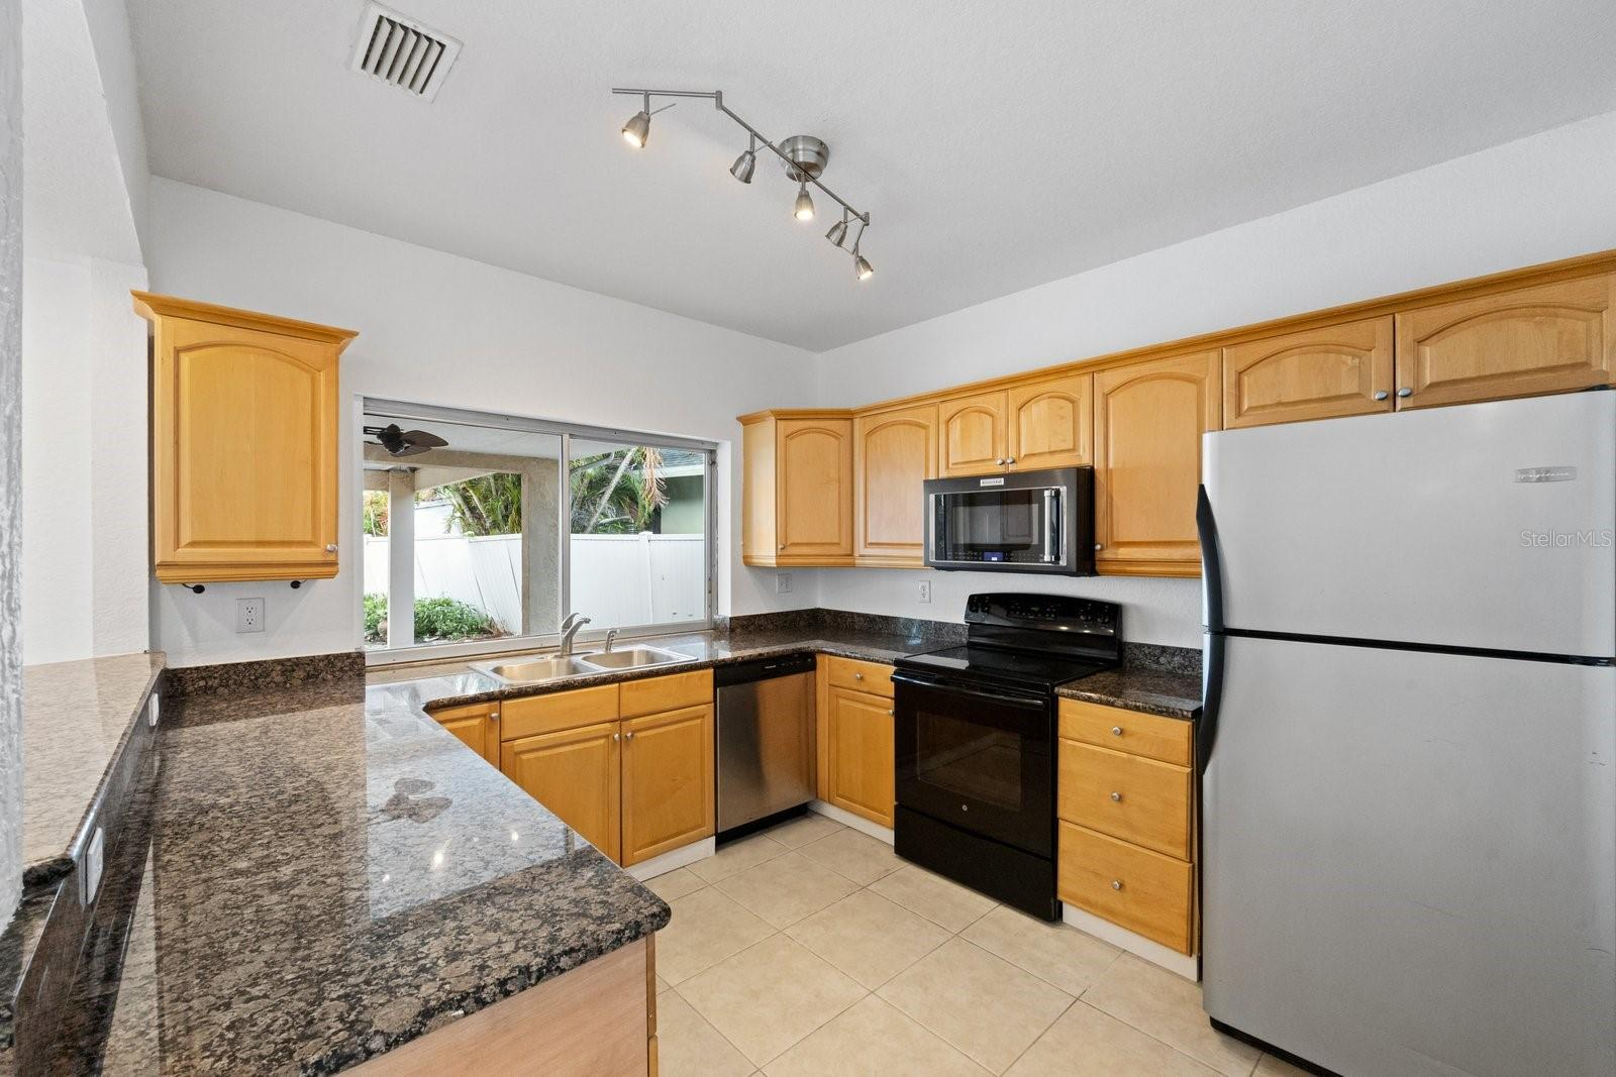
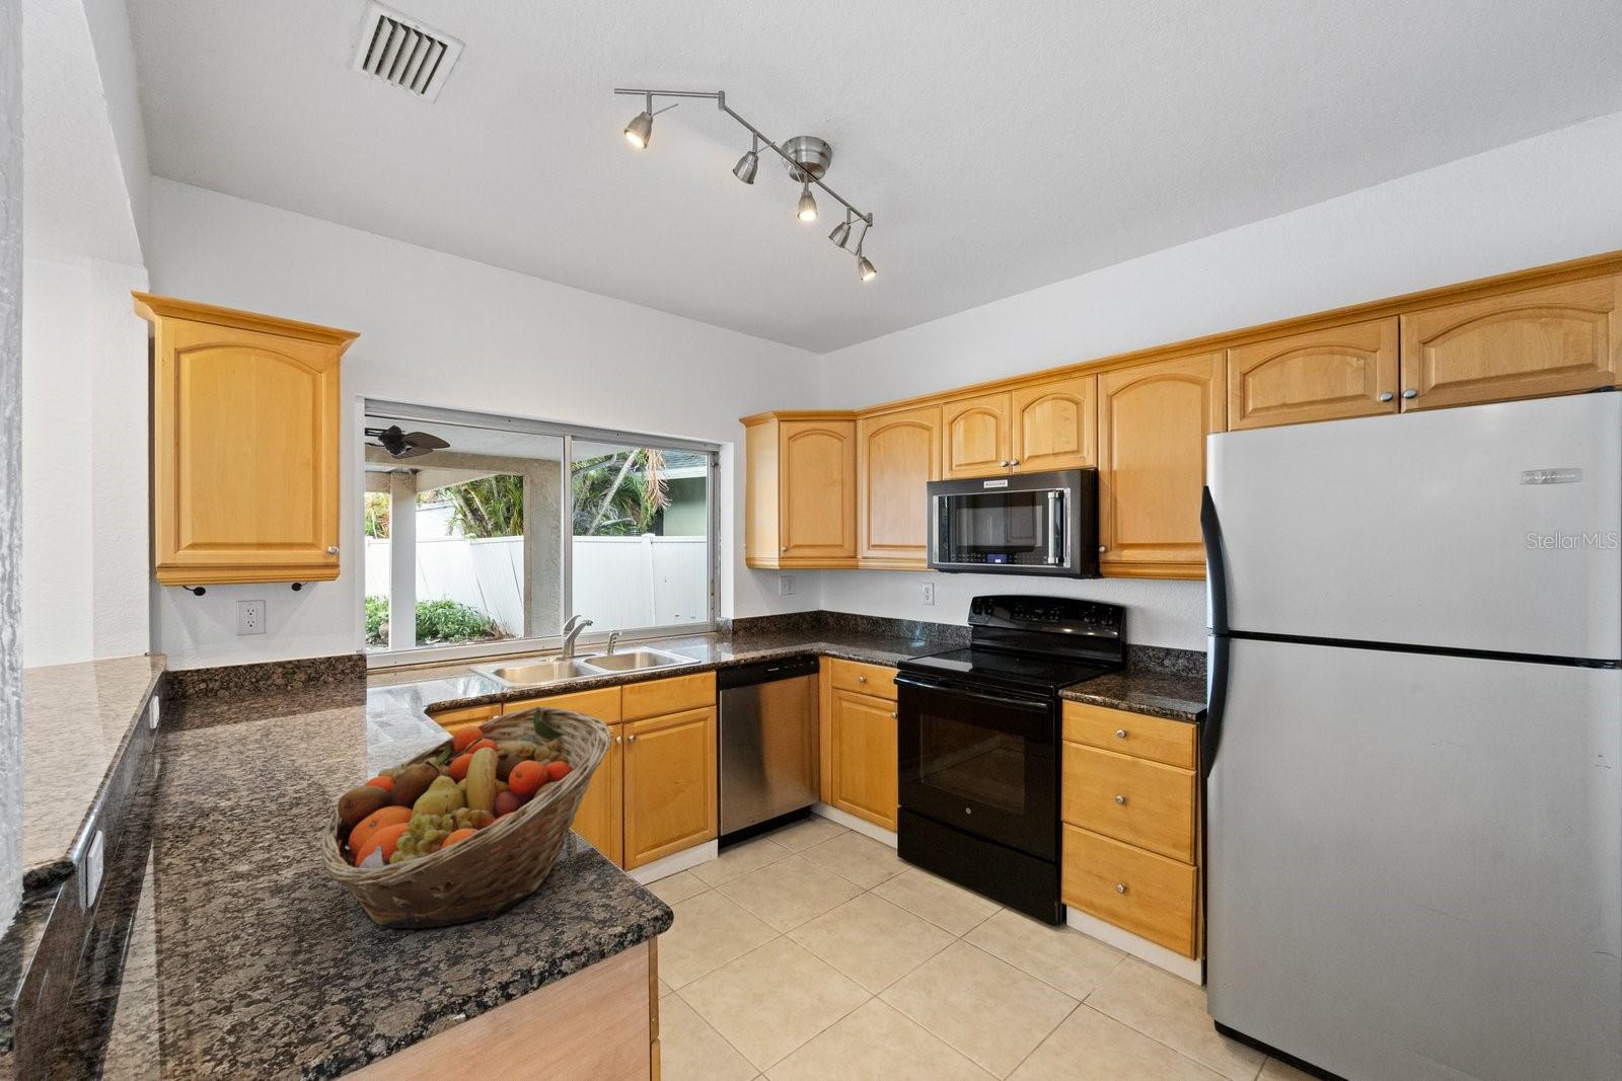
+ fruit basket [320,706,612,929]
